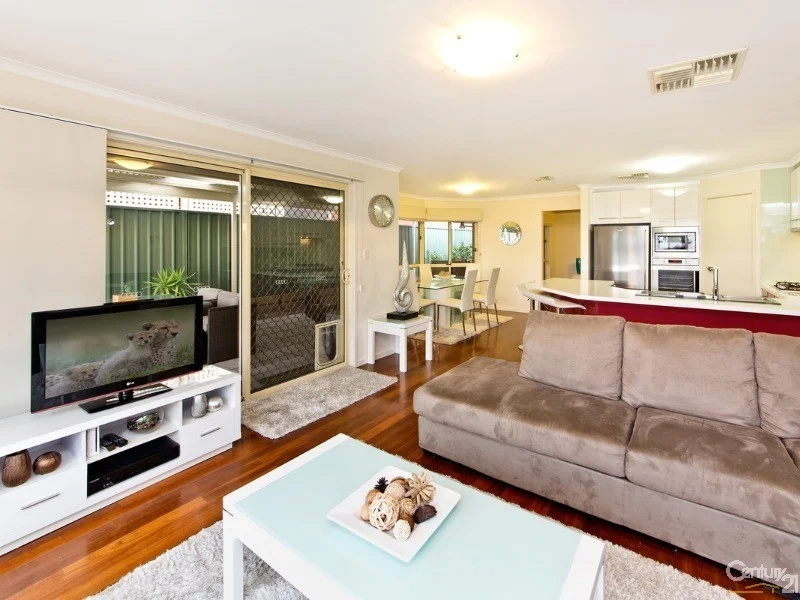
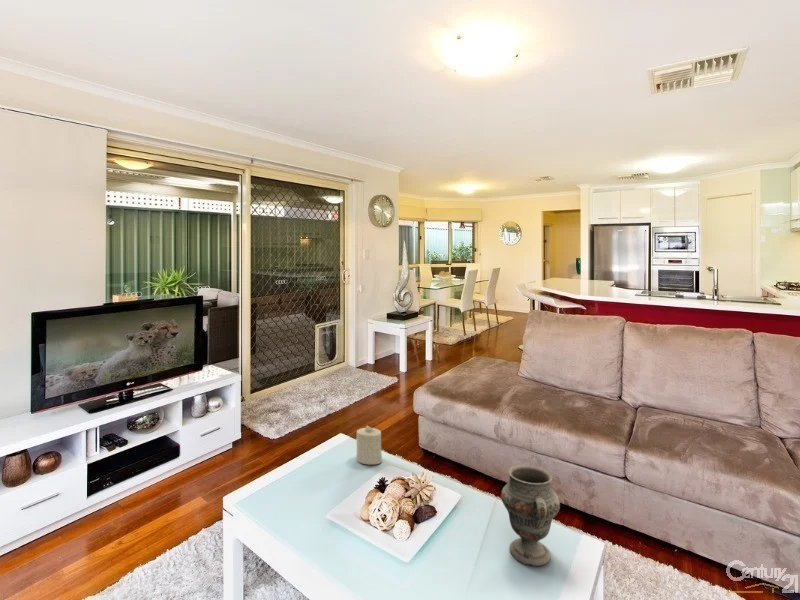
+ decorative vase [500,464,561,567]
+ candle [356,425,383,466]
